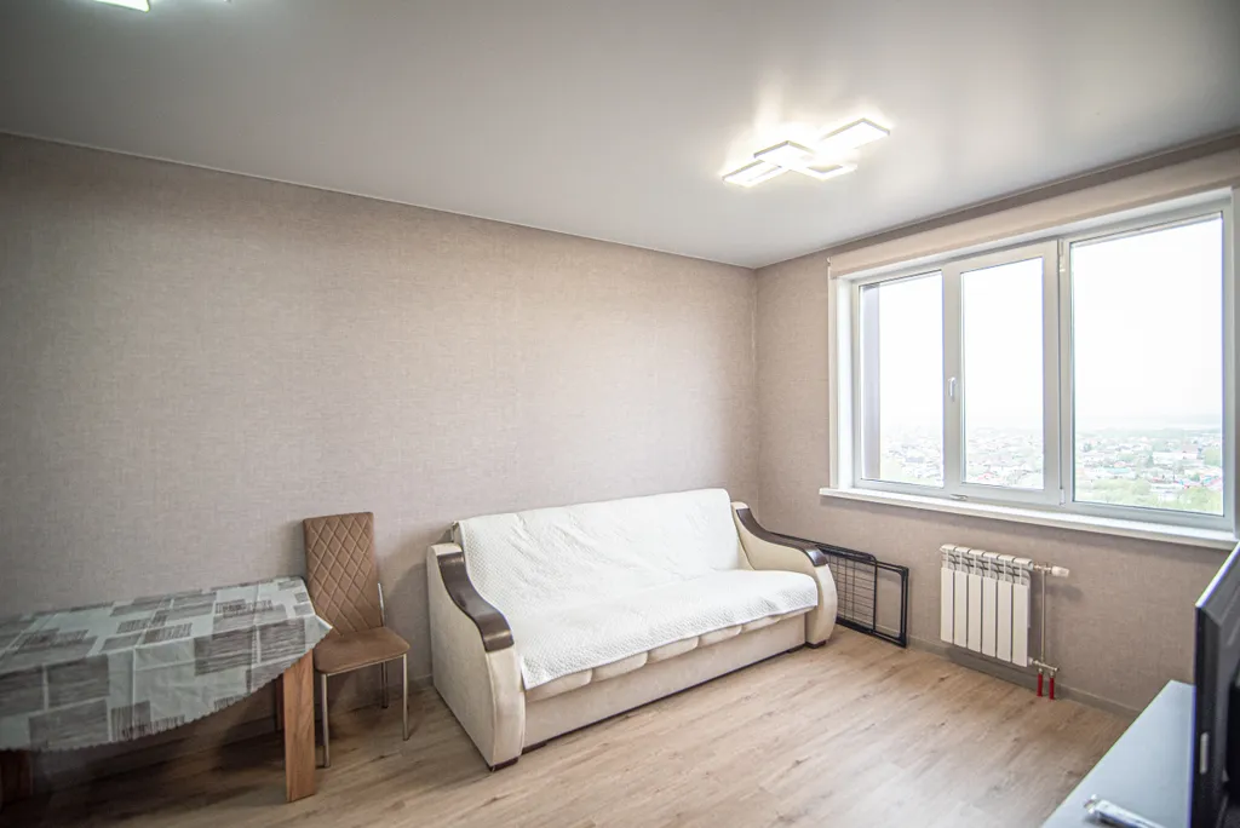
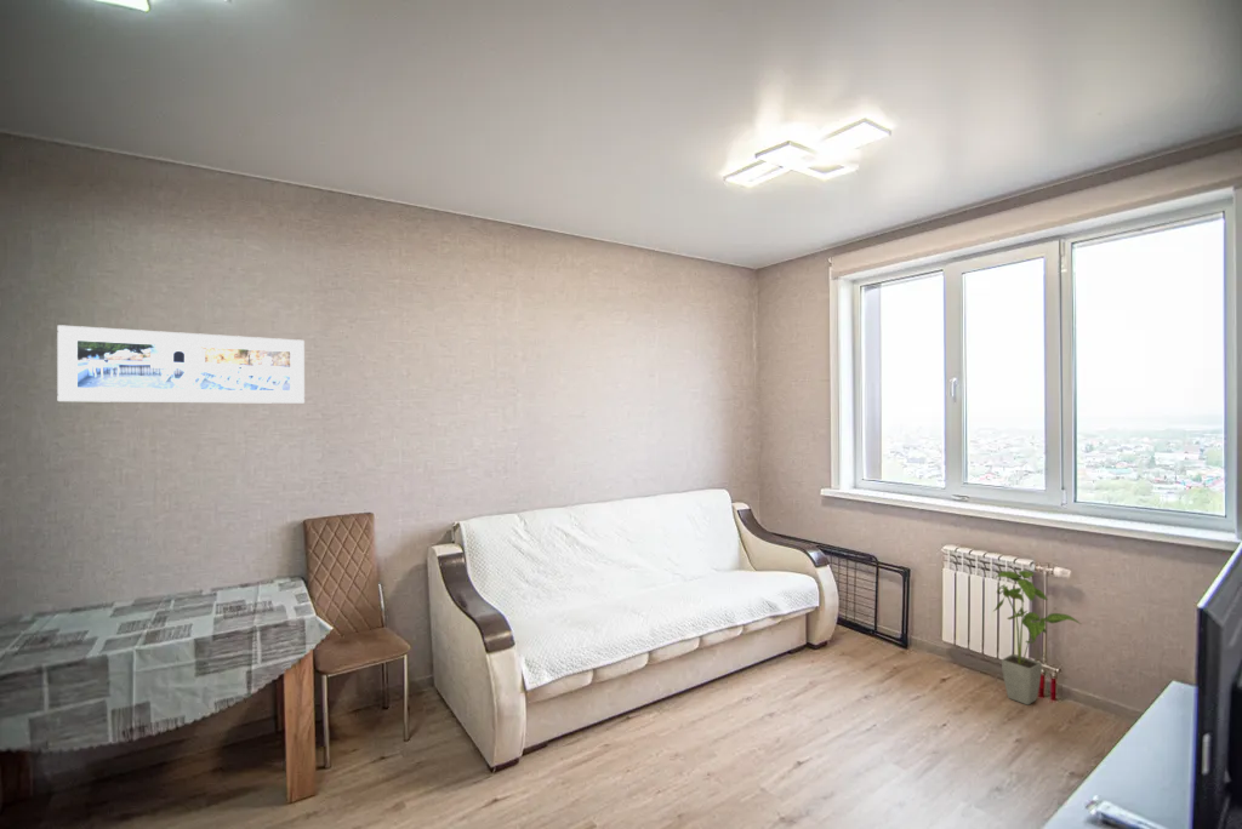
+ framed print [56,324,306,405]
+ house plant [993,570,1082,707]
